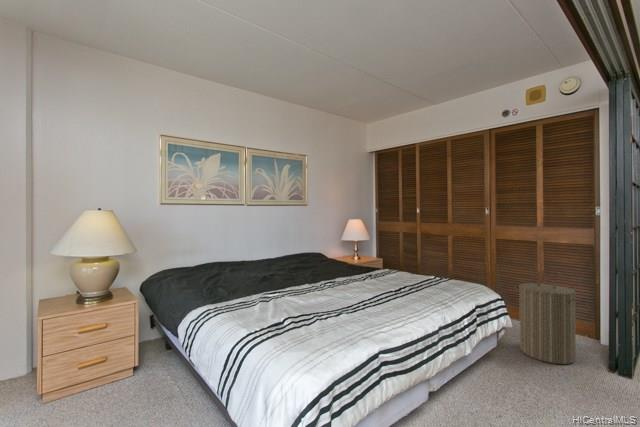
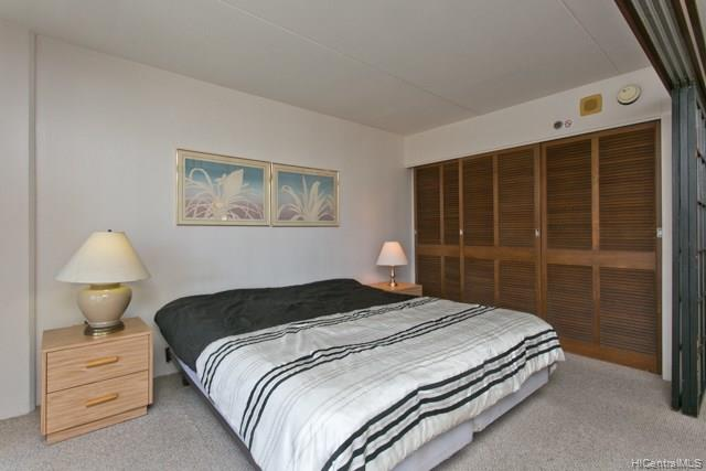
- laundry hamper [514,276,583,365]
